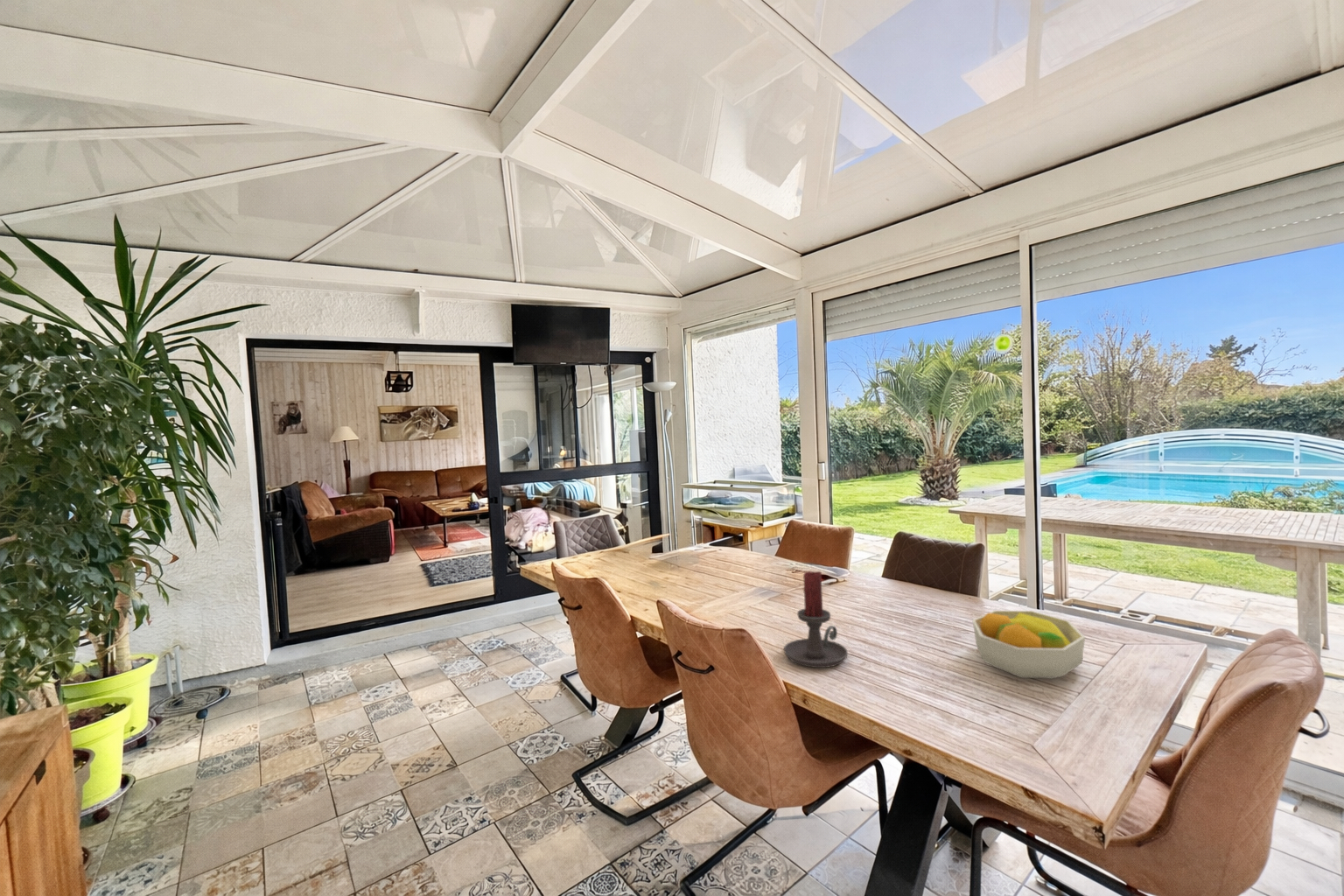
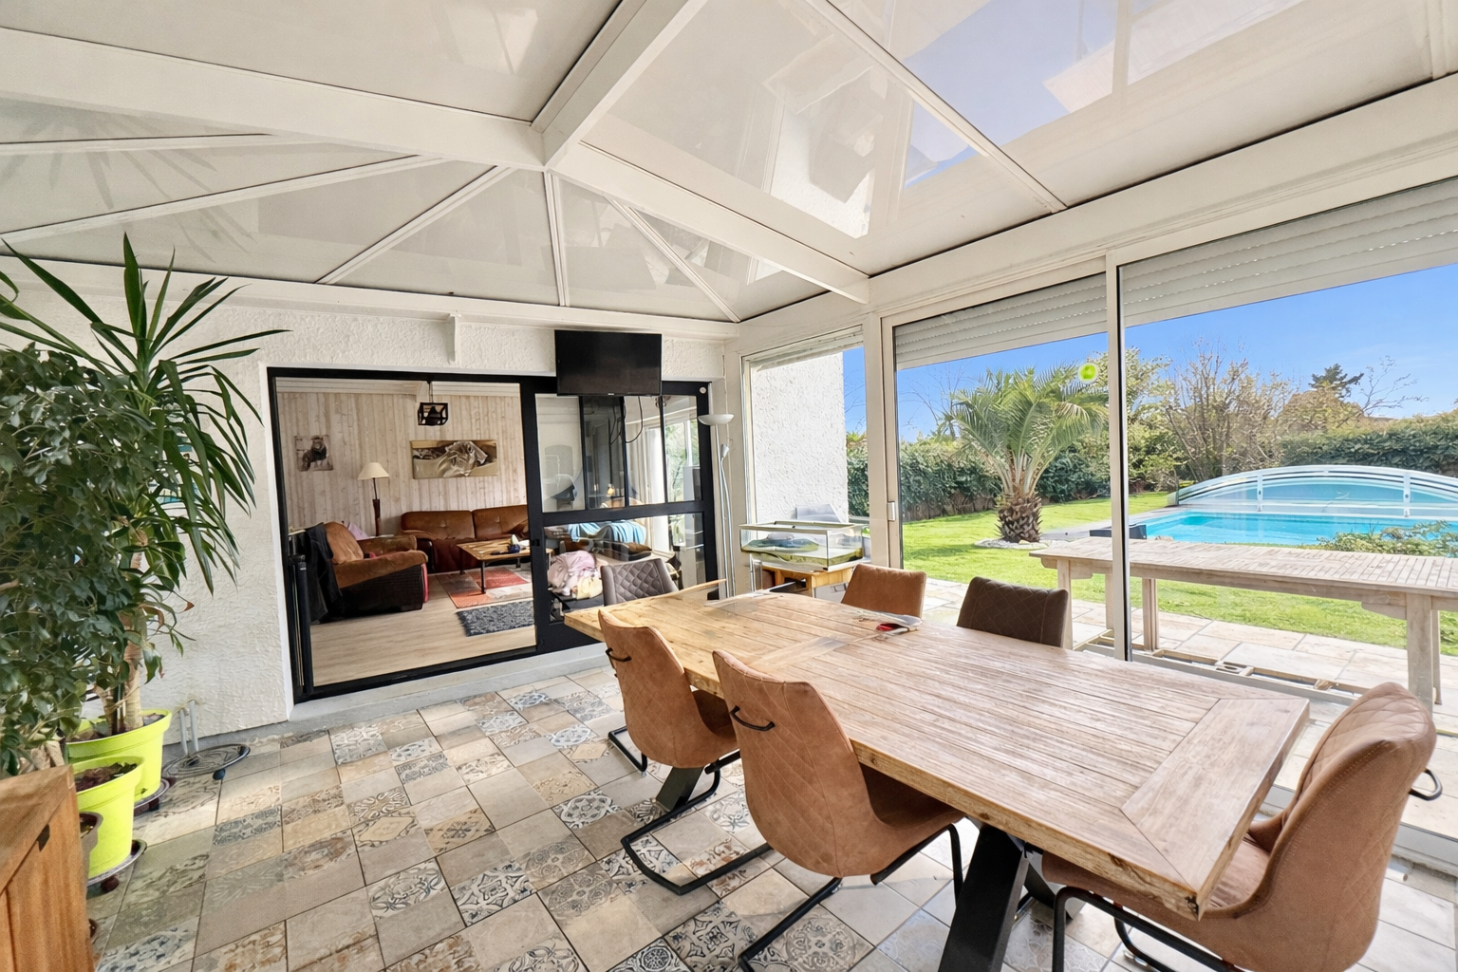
- fruit bowl [971,610,1086,680]
- candle holder [783,570,849,669]
